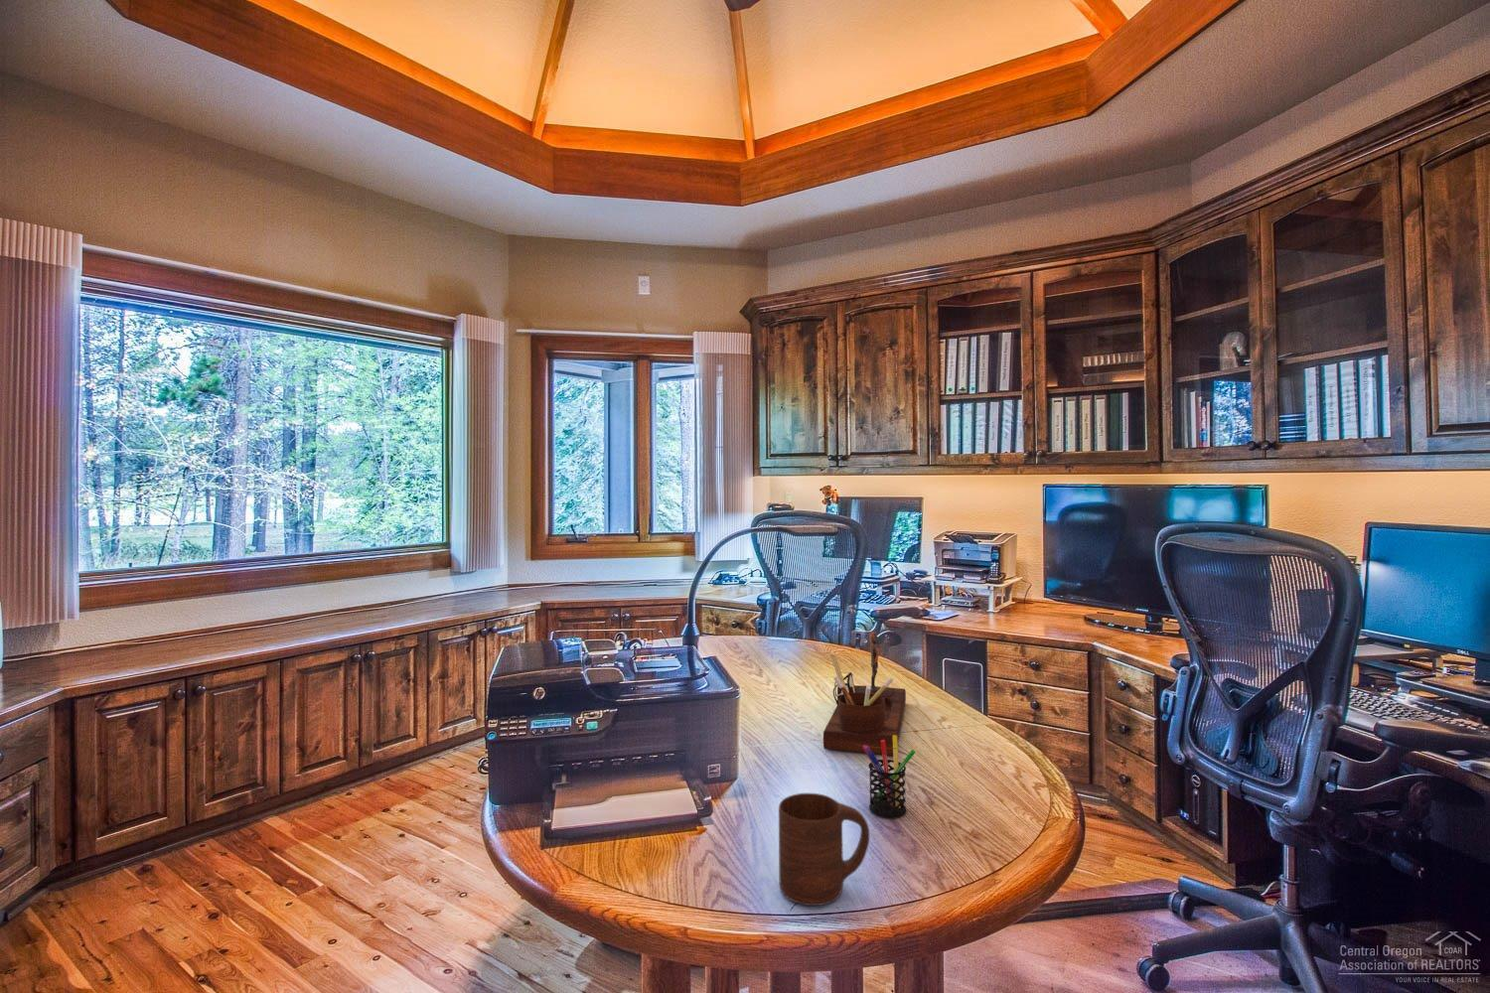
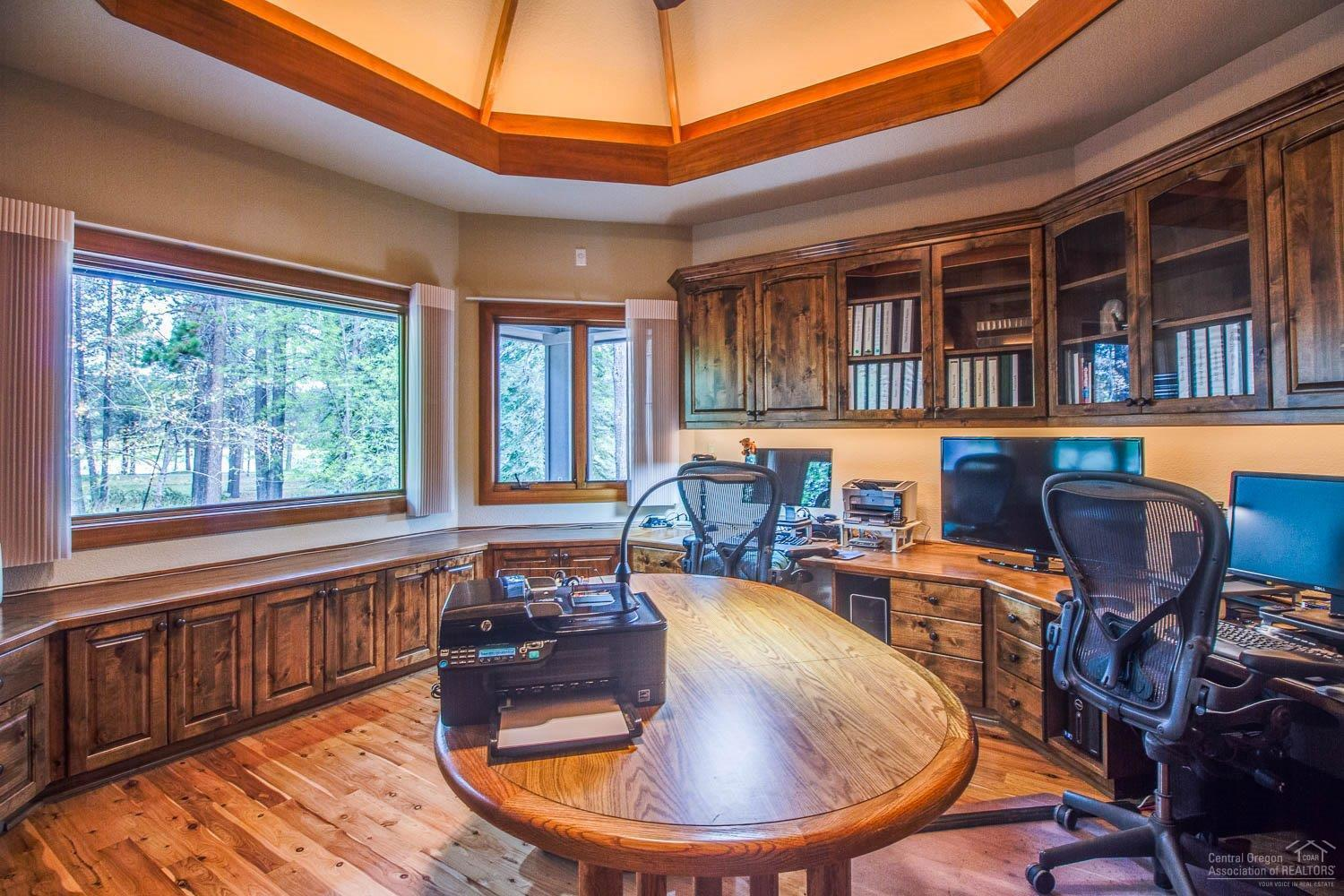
- cup [778,792,870,907]
- pen holder [863,735,917,819]
- desk organizer [823,632,907,756]
